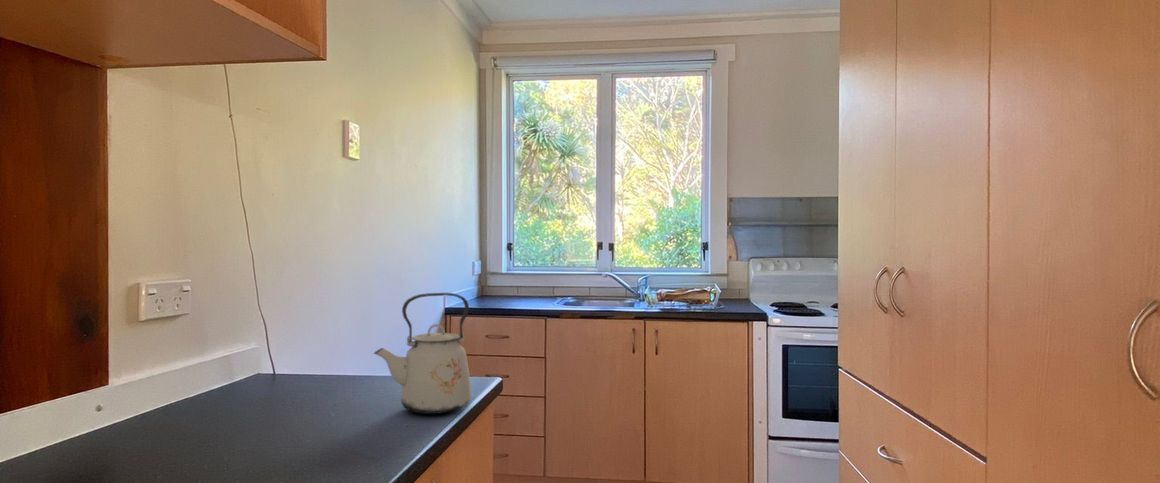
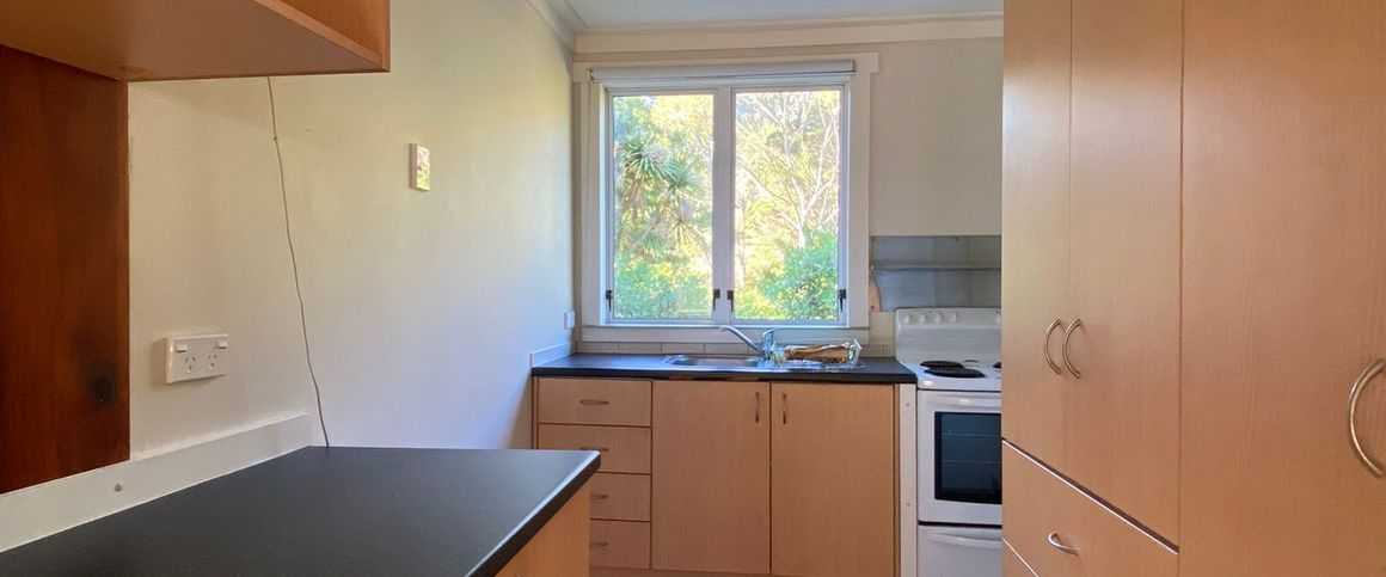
- kettle [373,292,472,415]
